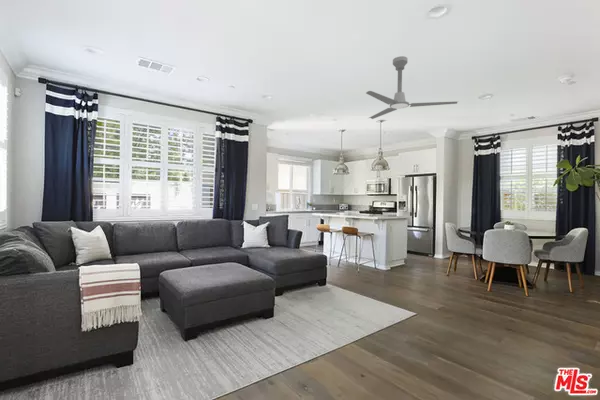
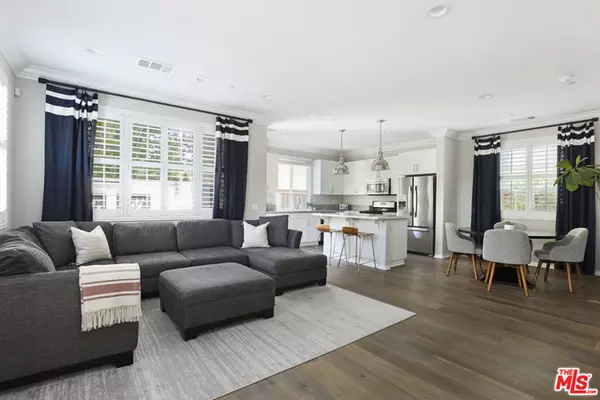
- ceiling fan [365,55,460,120]
